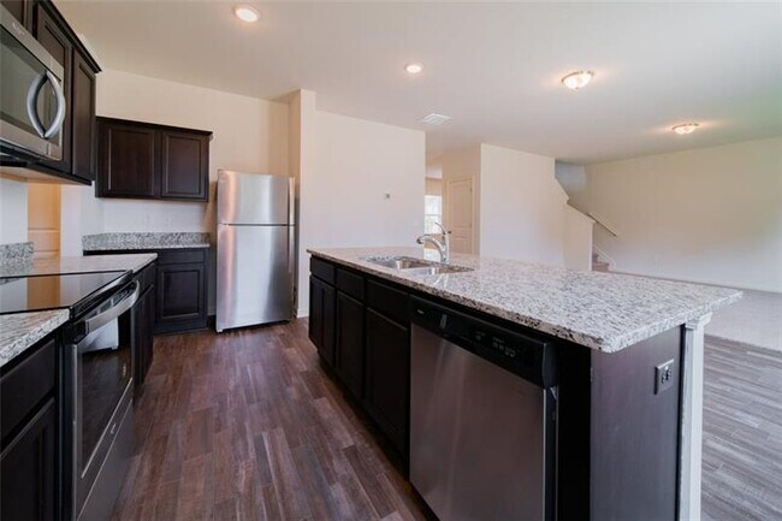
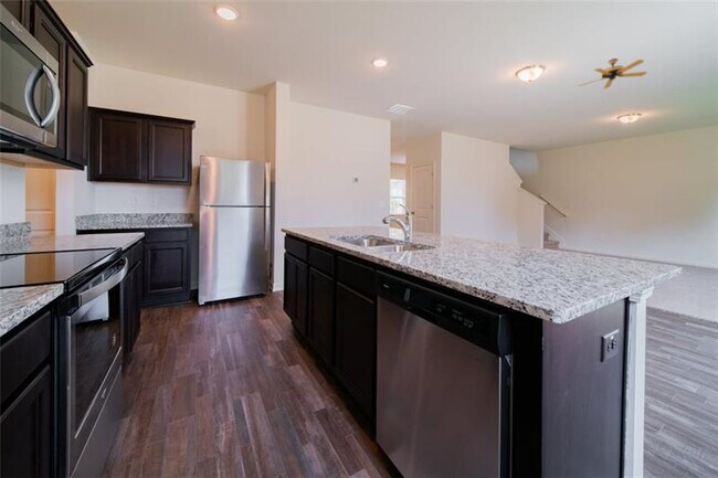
+ ceiling fan [577,57,647,91]
